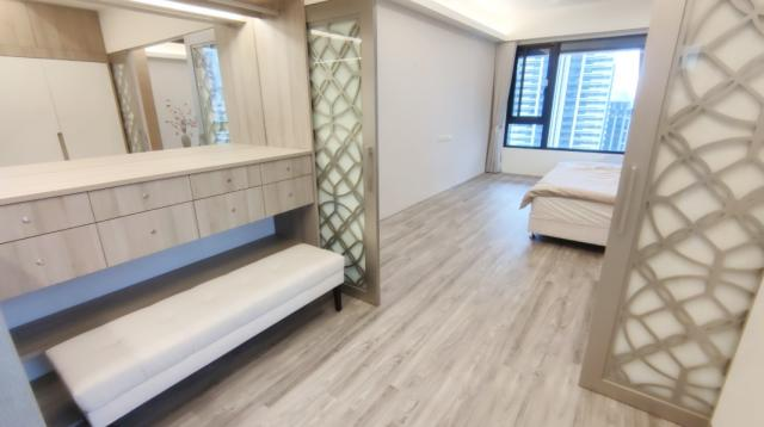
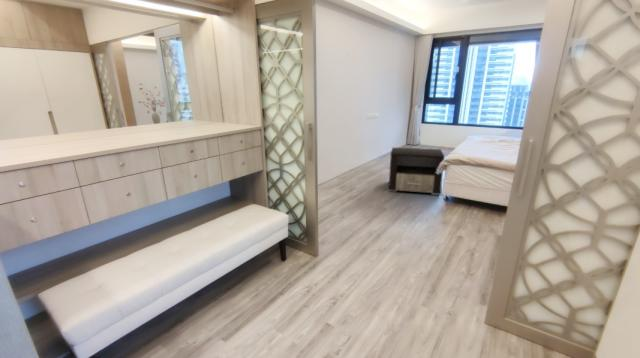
+ nightstand [388,147,446,196]
